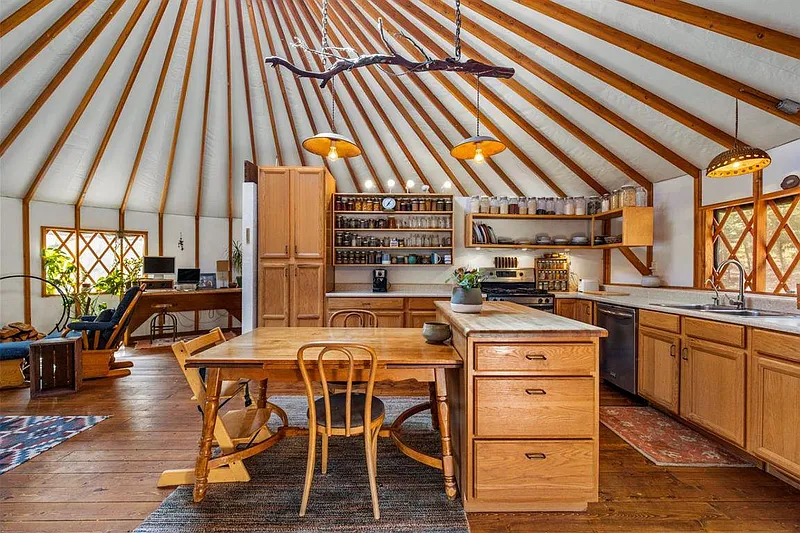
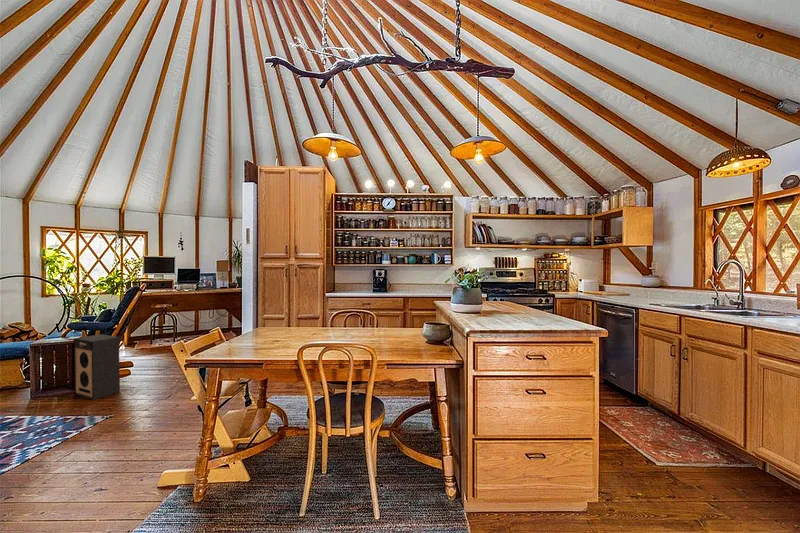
+ speaker [73,333,121,401]
